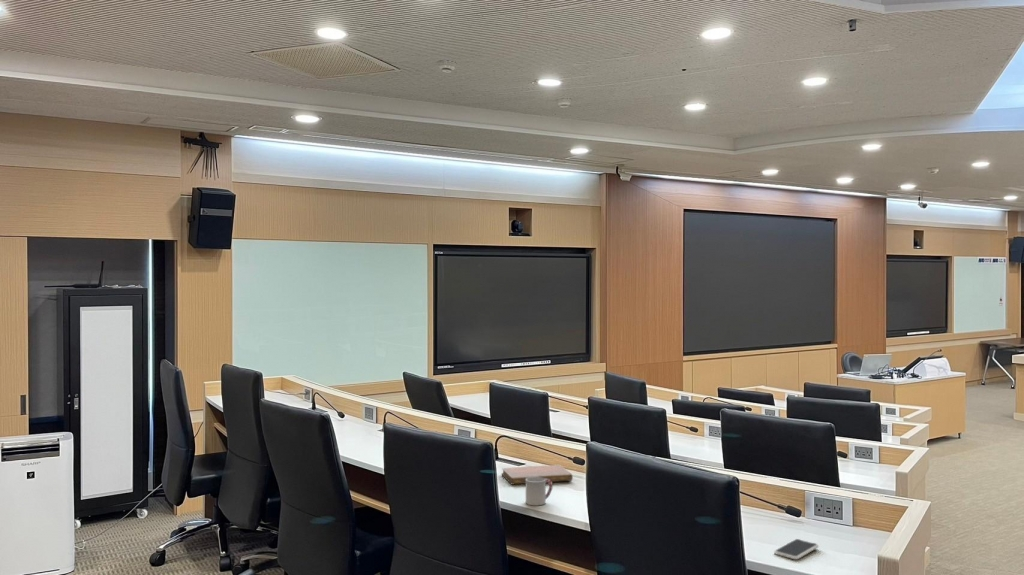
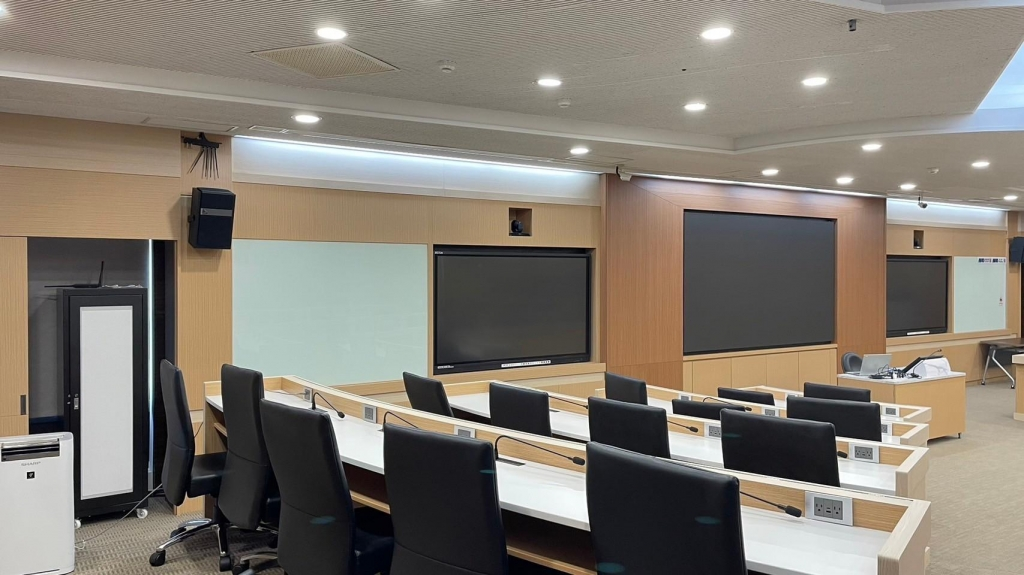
- smartphone [773,538,820,560]
- cup [525,477,554,506]
- notebook [501,464,574,486]
